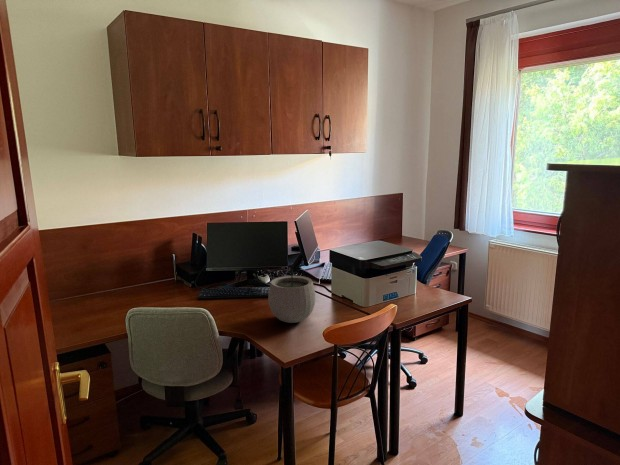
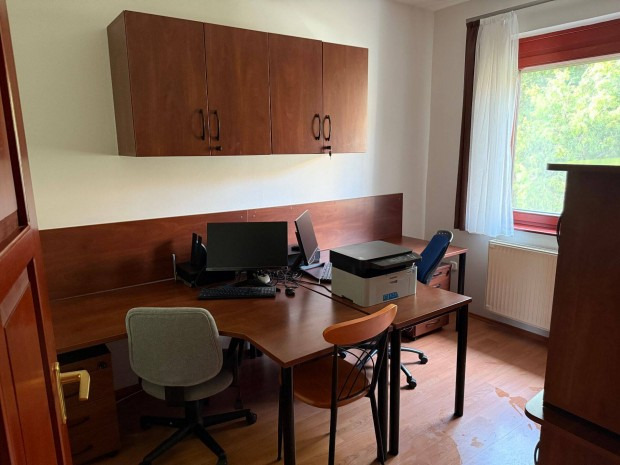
- plant pot [267,265,316,324]
